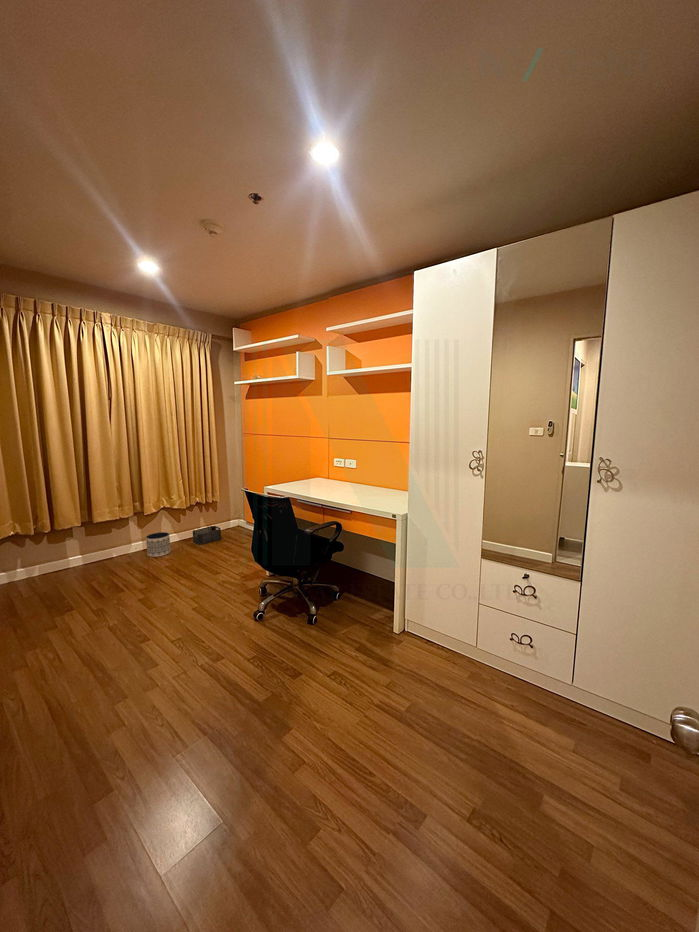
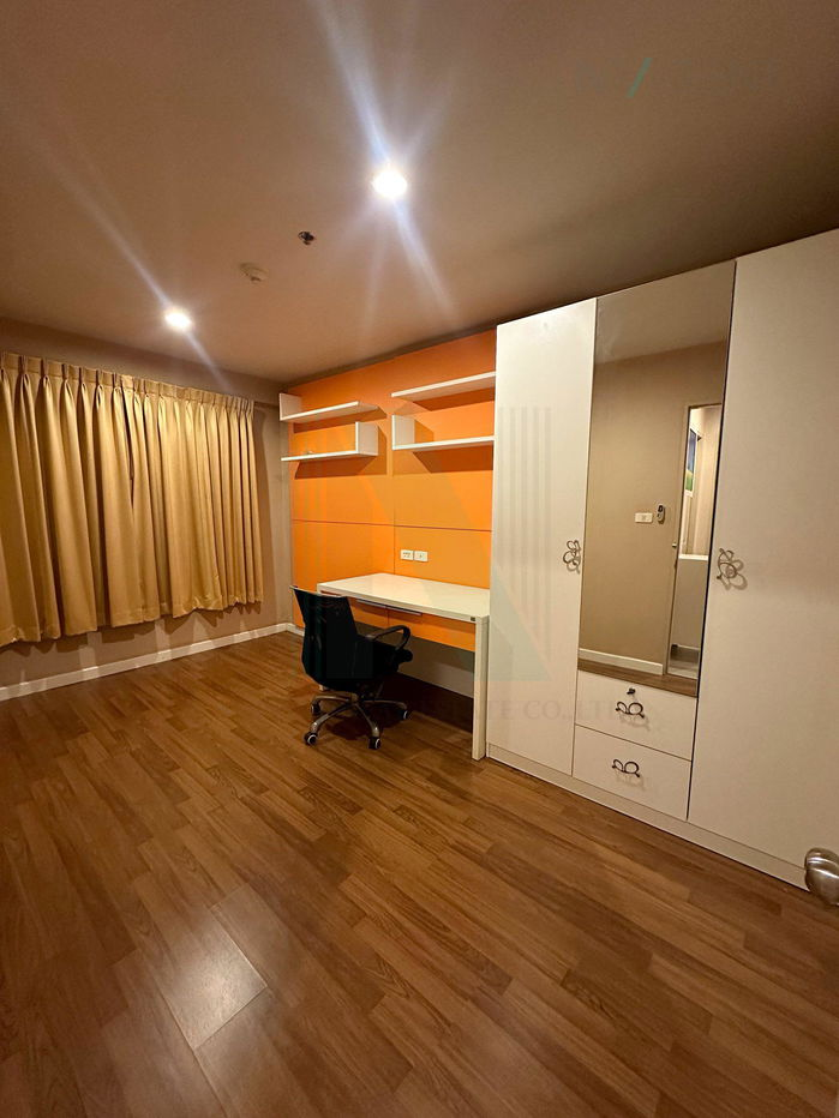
- planter [145,531,171,558]
- storage bin [192,525,222,545]
